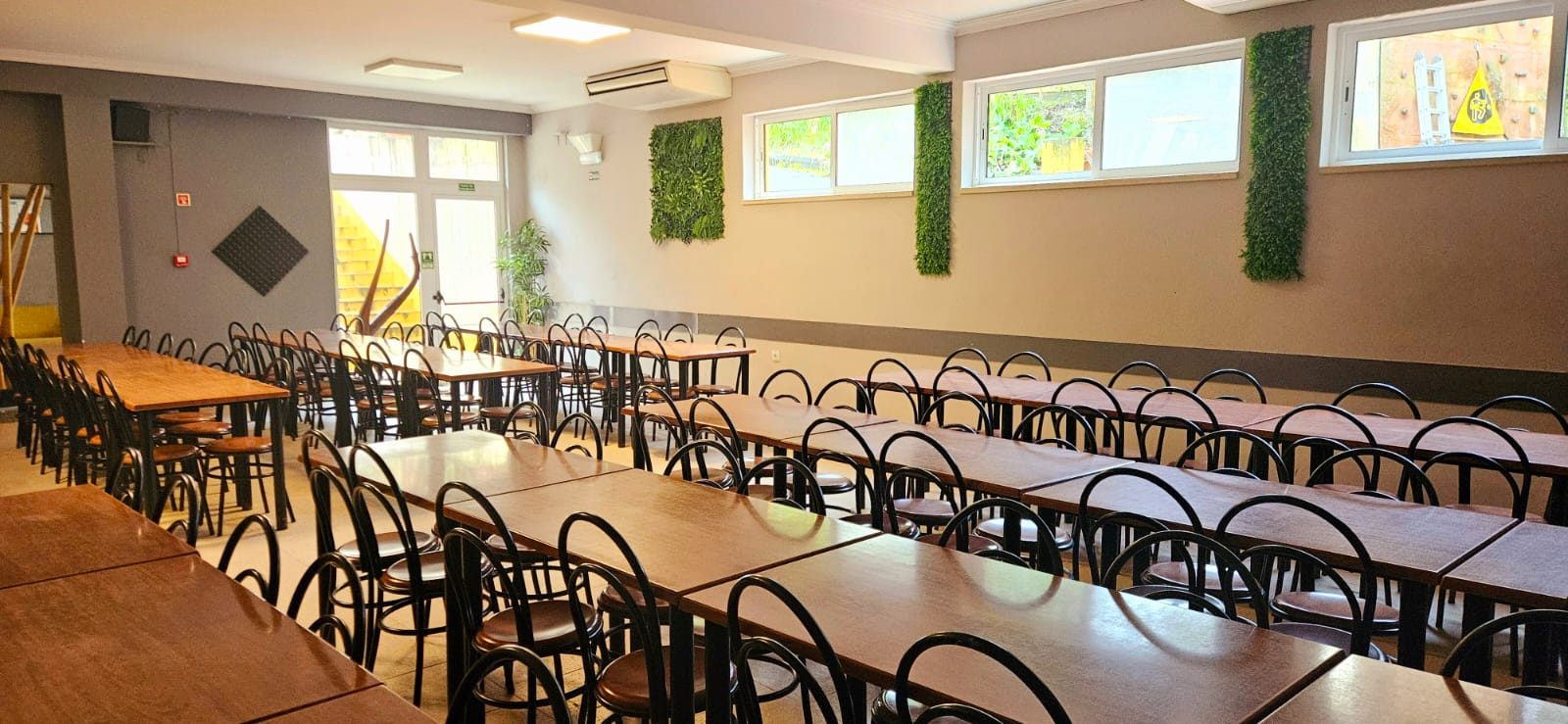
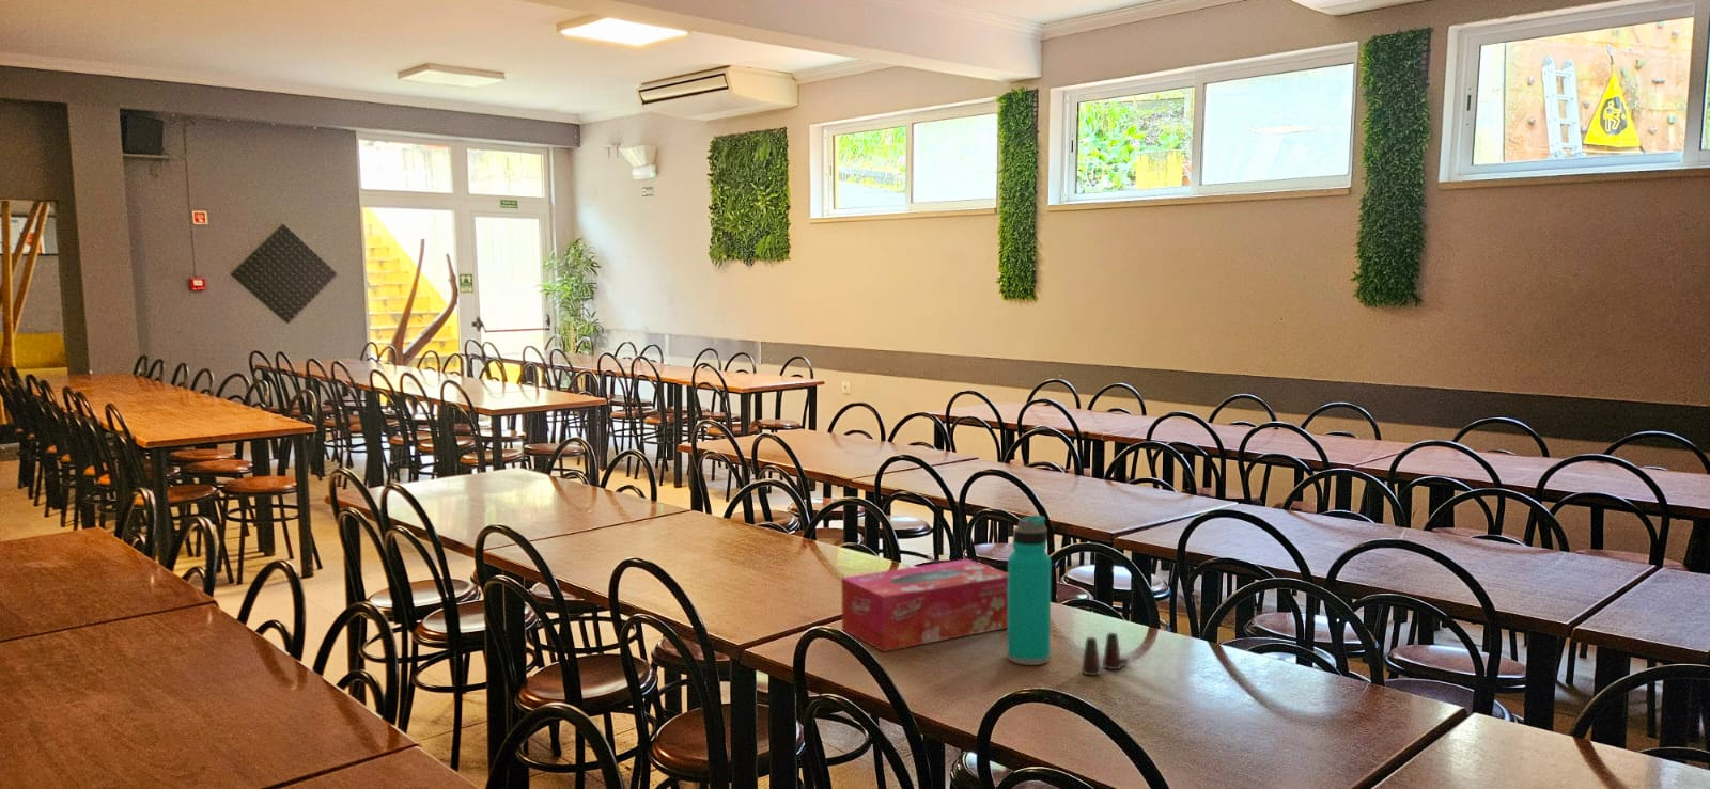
+ water bottle [1007,514,1051,666]
+ salt shaker [1081,632,1130,677]
+ tissue box [840,557,1008,653]
